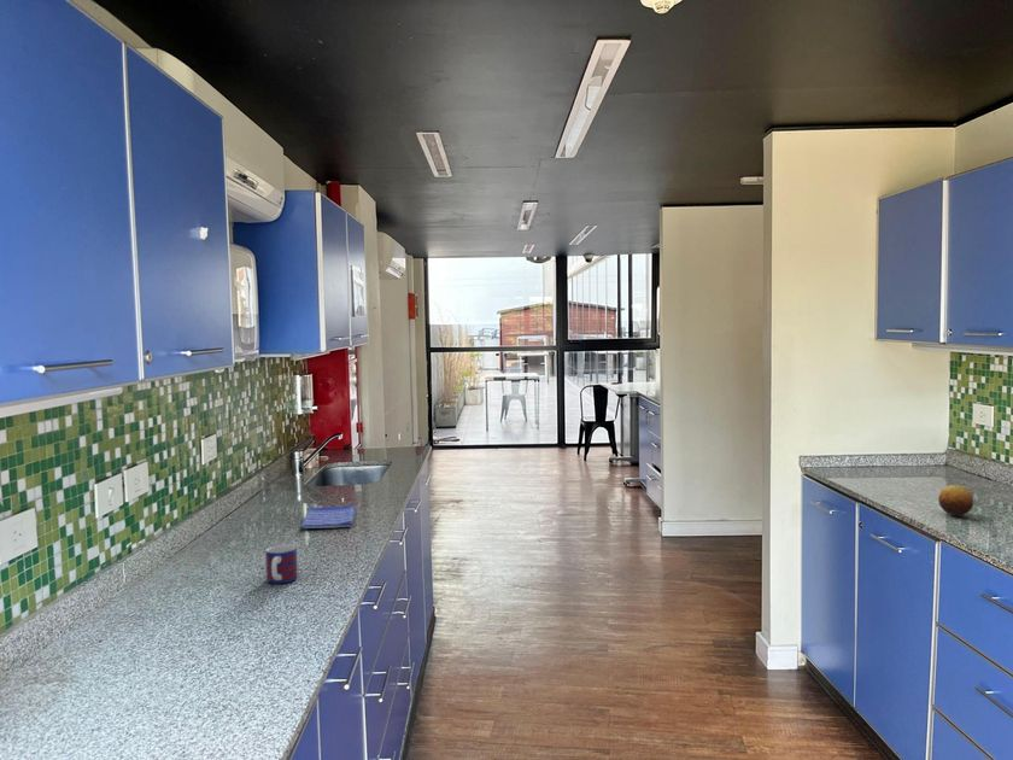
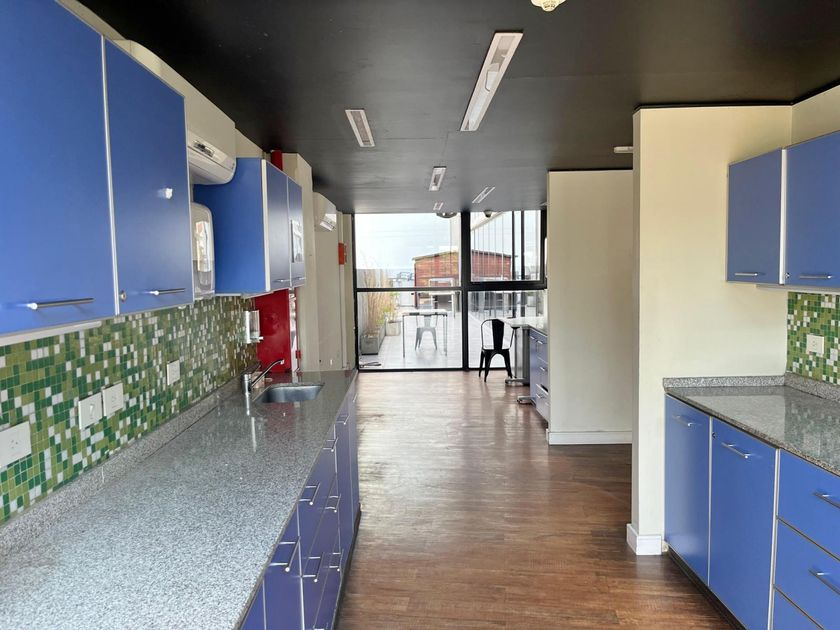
- dish towel [300,503,357,530]
- fruit [937,484,974,516]
- mug [264,544,299,585]
